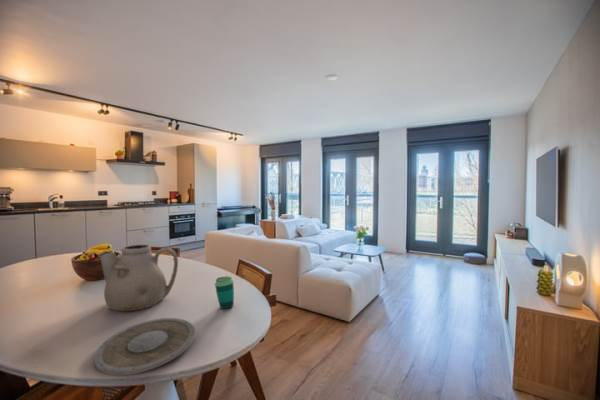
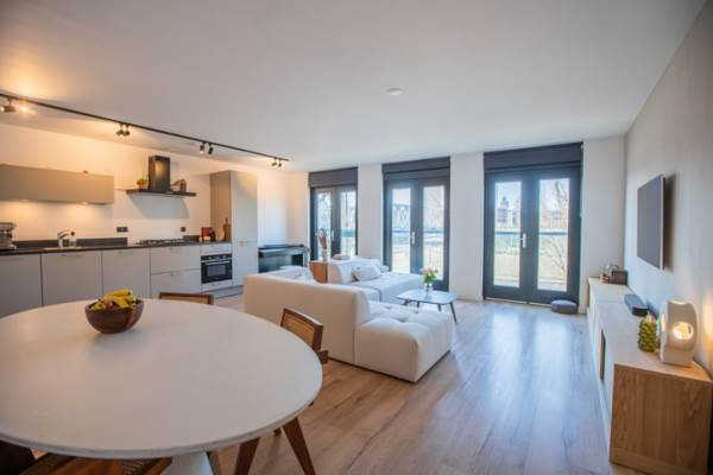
- cup [214,275,235,310]
- teapot [96,244,179,312]
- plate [93,317,196,376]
